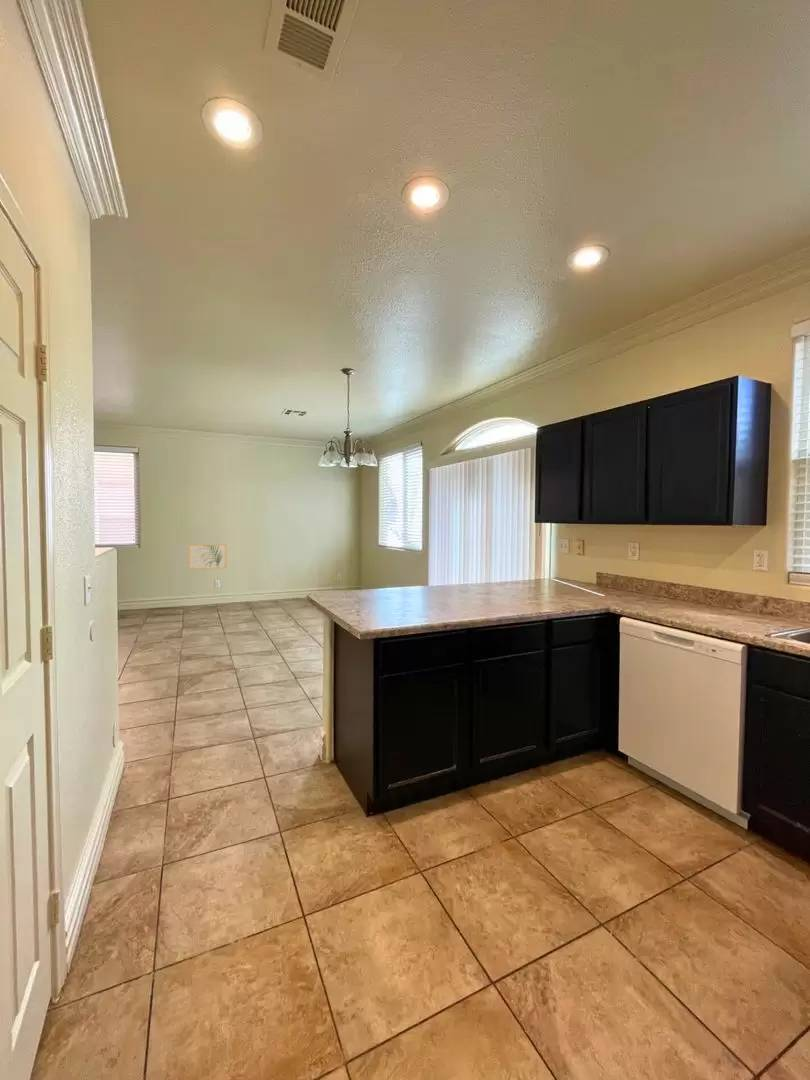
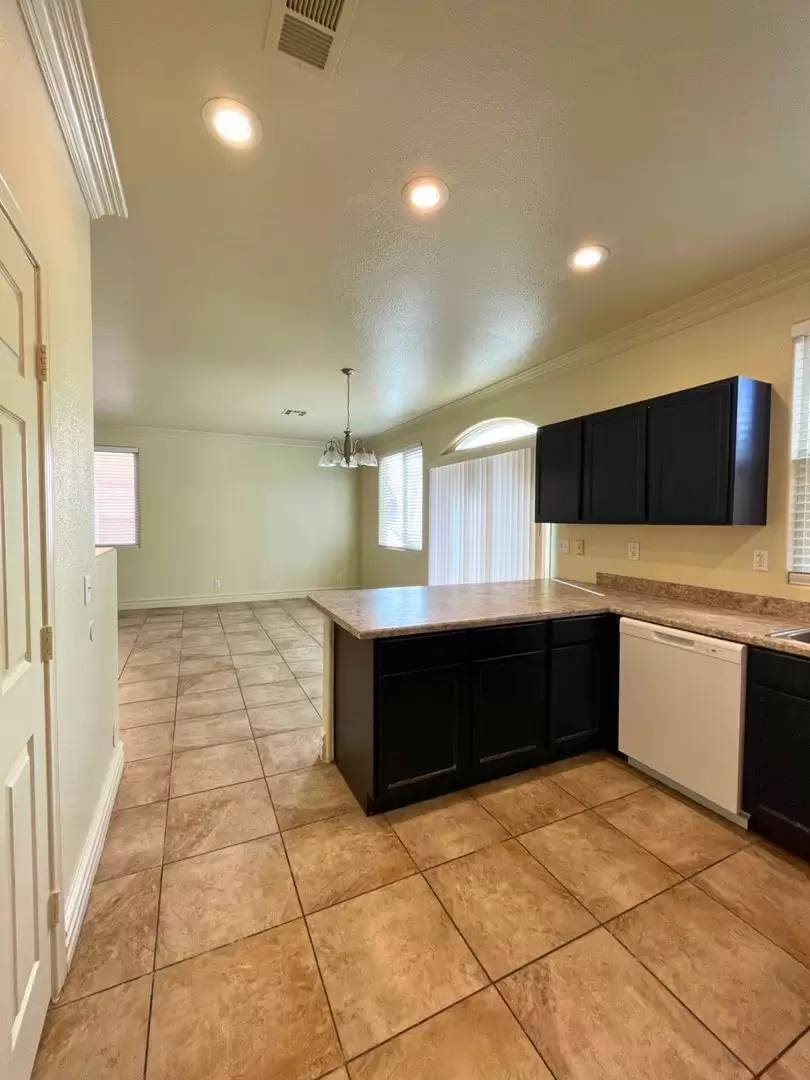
- wall art [187,543,228,571]
